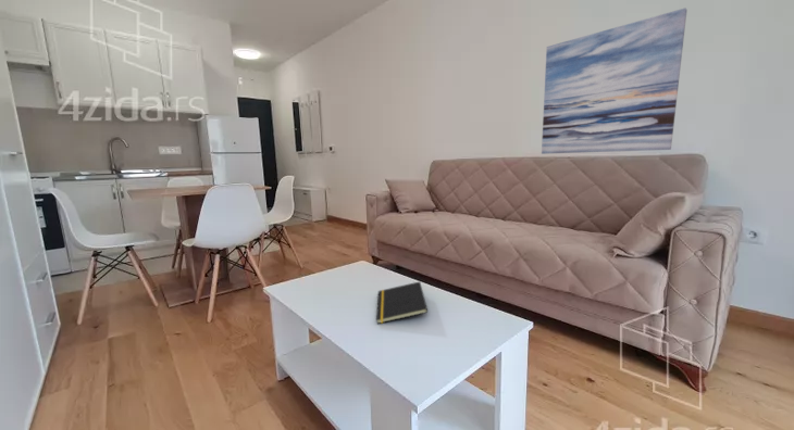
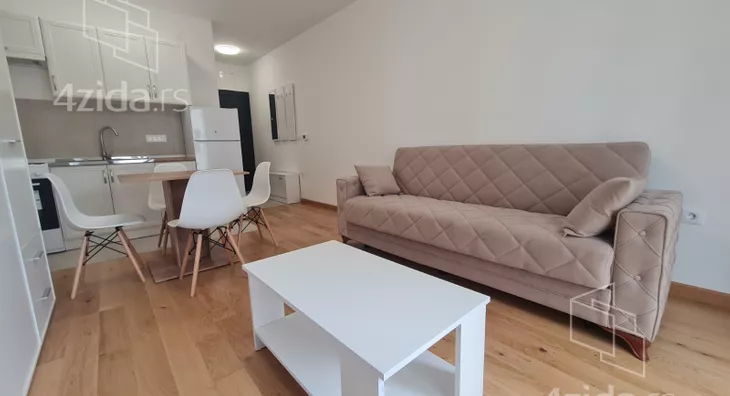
- notepad [375,280,429,325]
- wall art [541,7,688,155]
